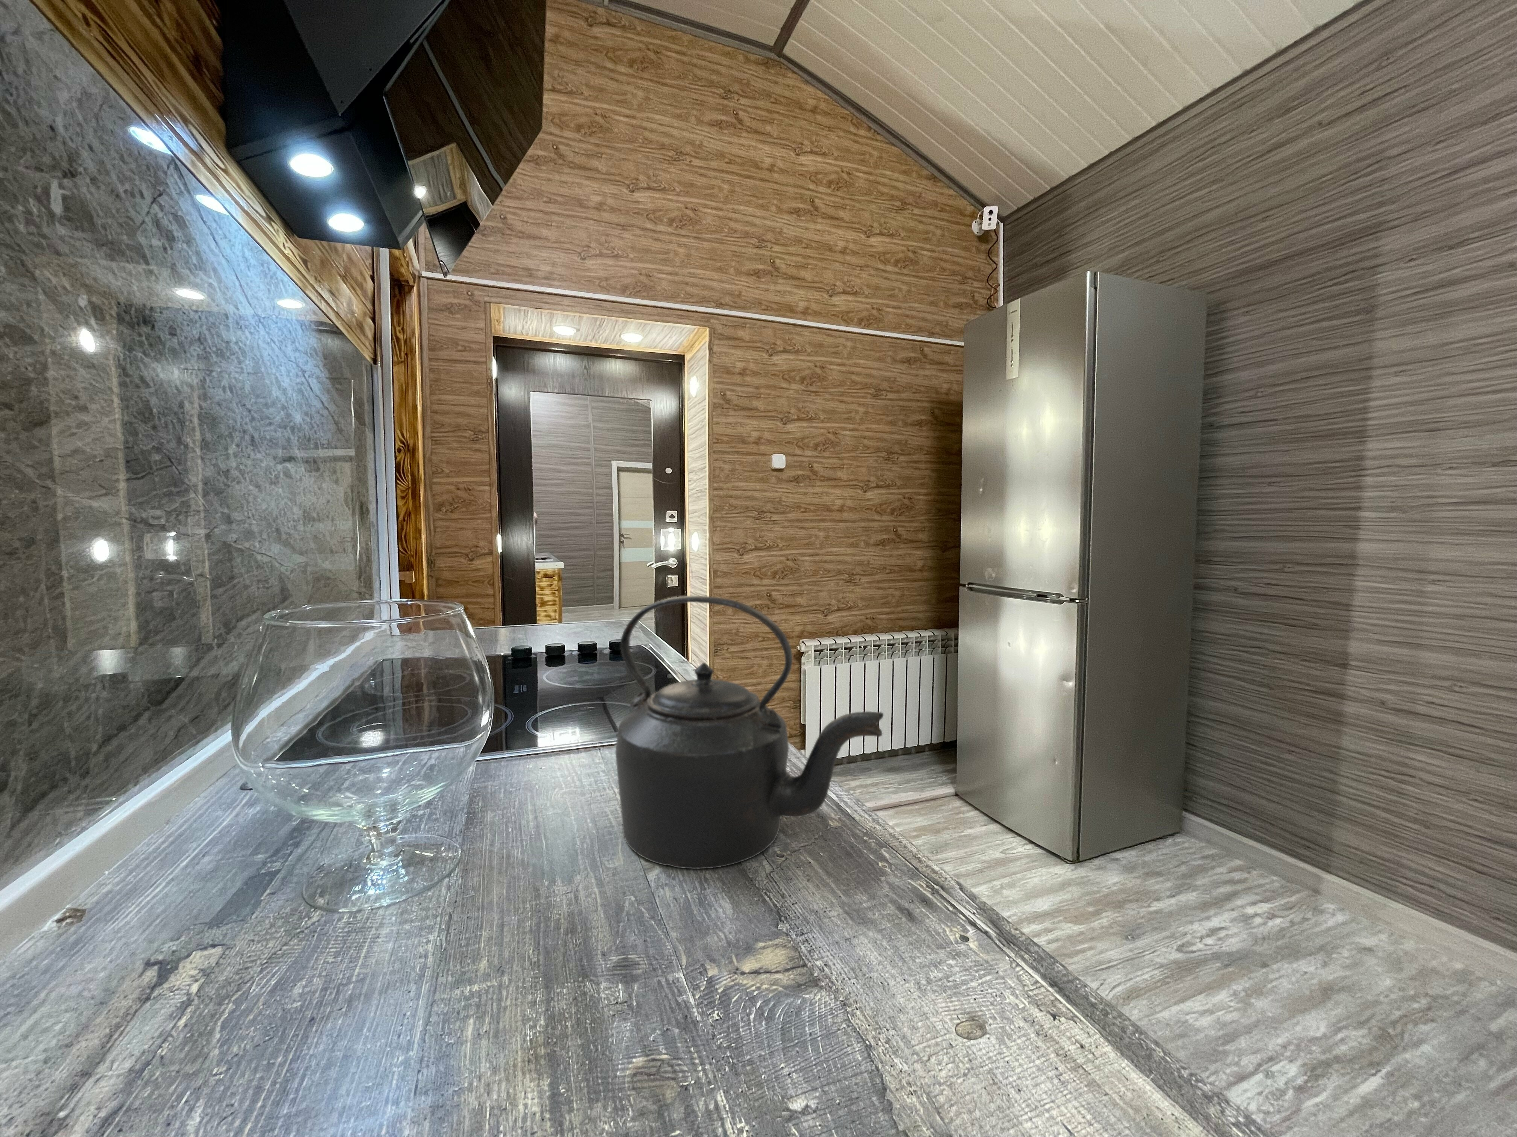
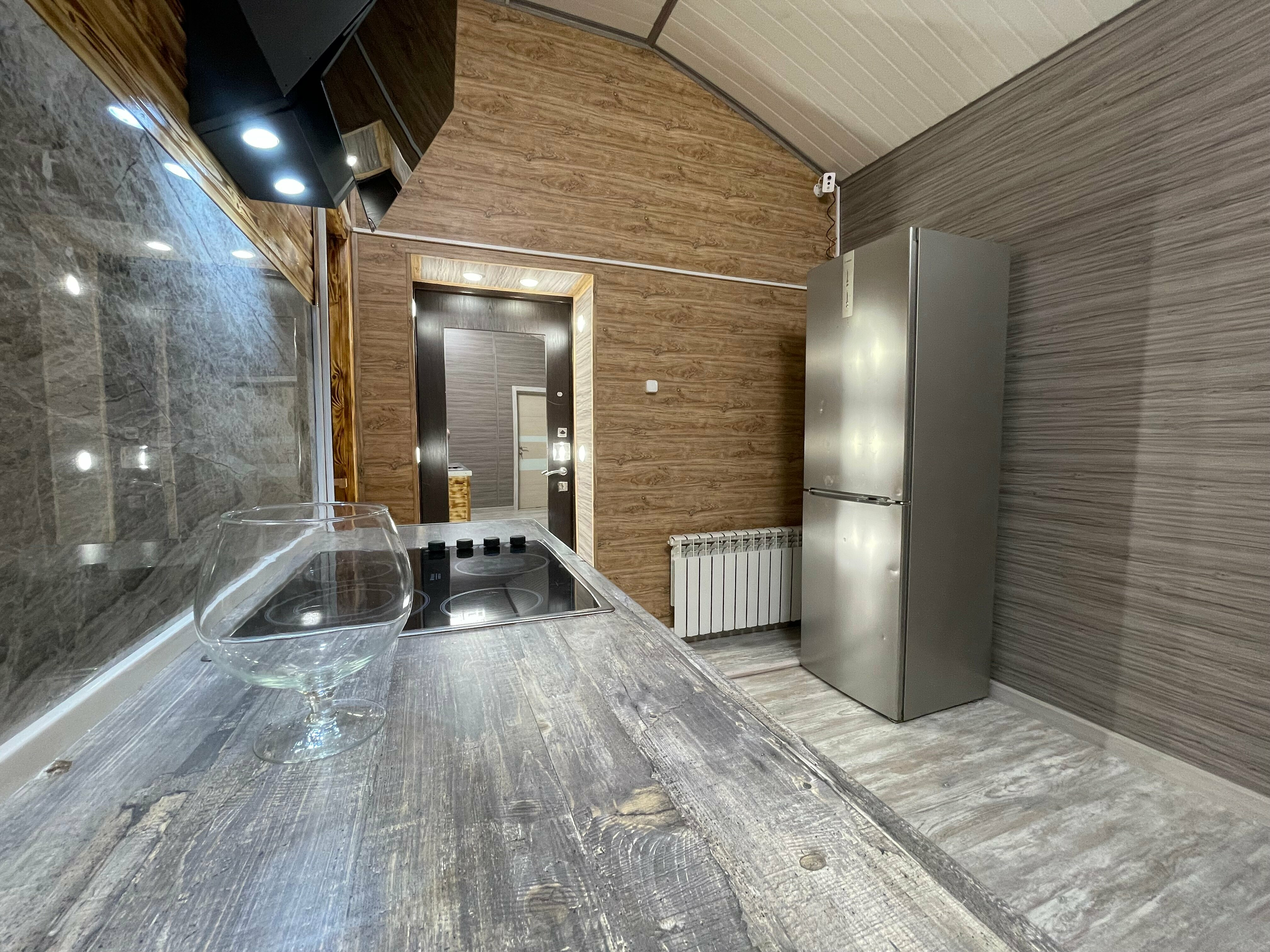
- kettle [615,596,884,869]
